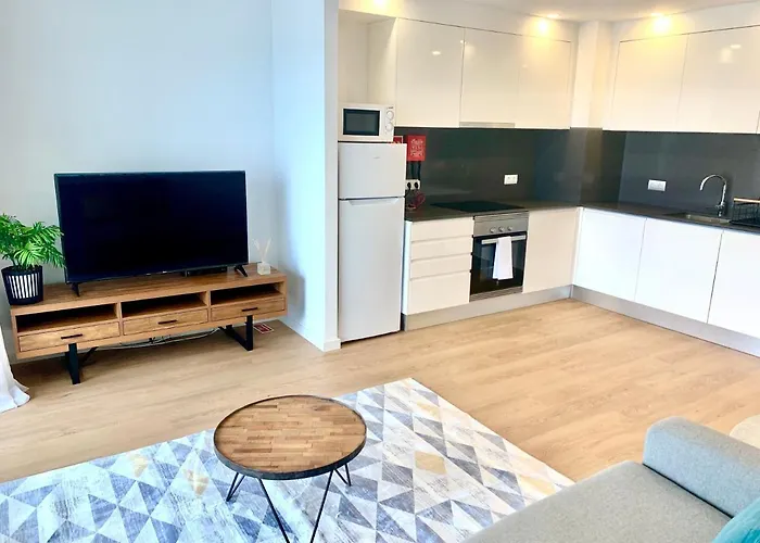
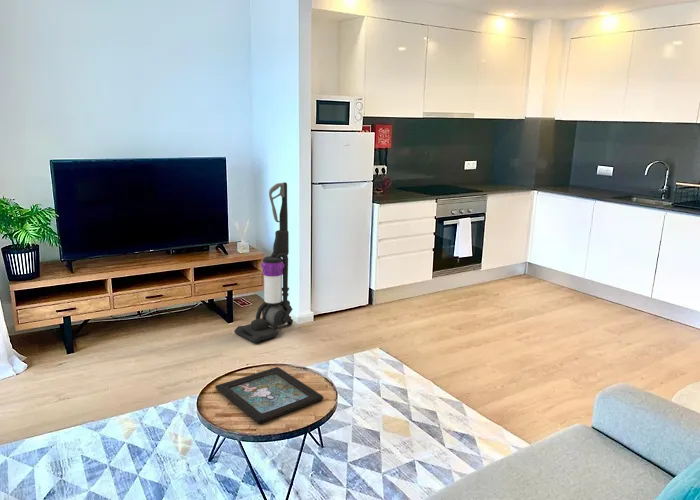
+ vacuum cleaner [233,181,294,344]
+ decorative tray [214,366,324,424]
